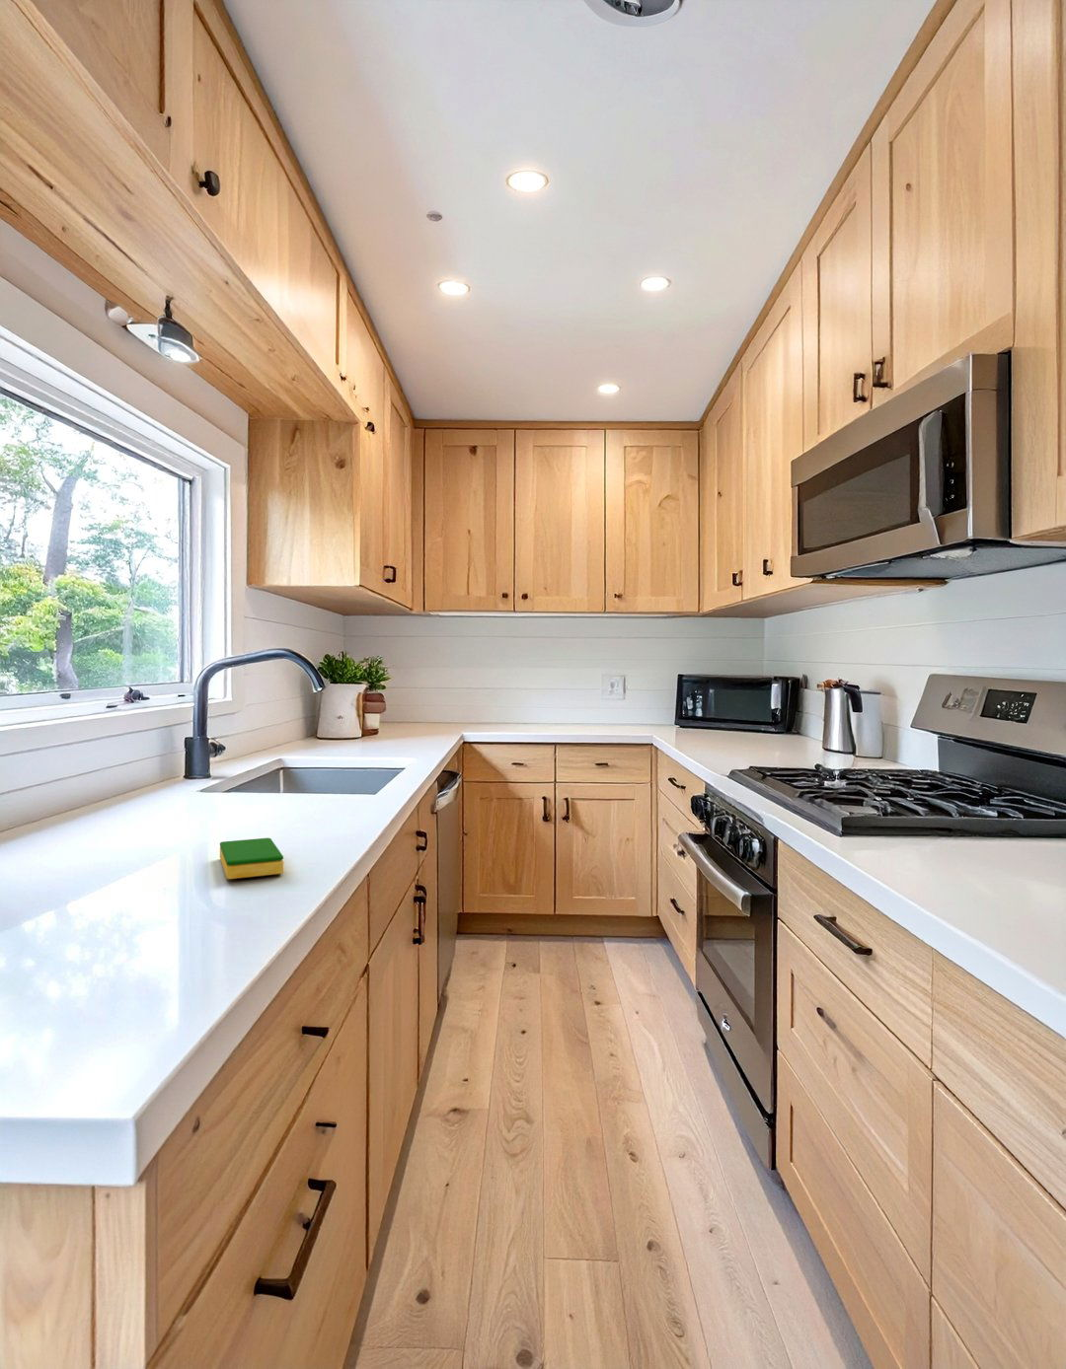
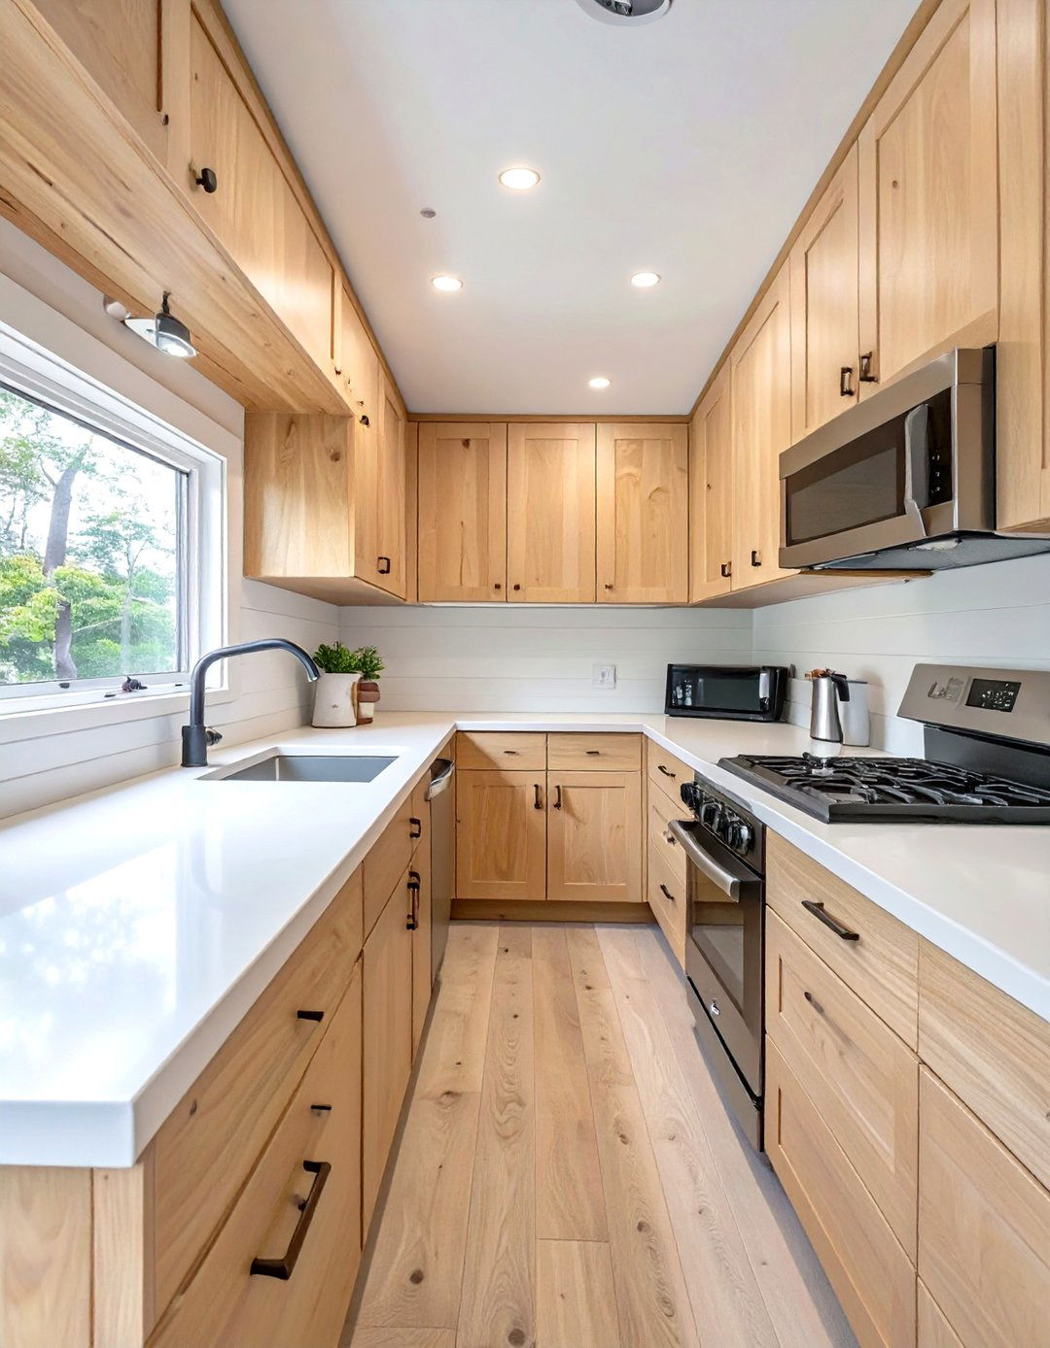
- dish sponge [219,838,285,880]
